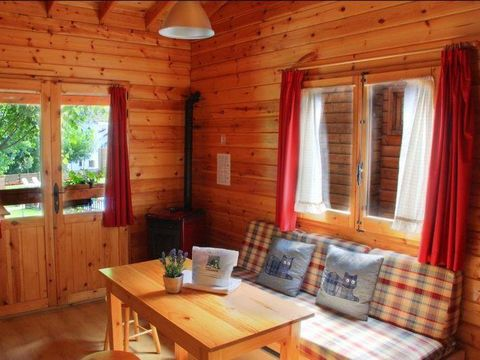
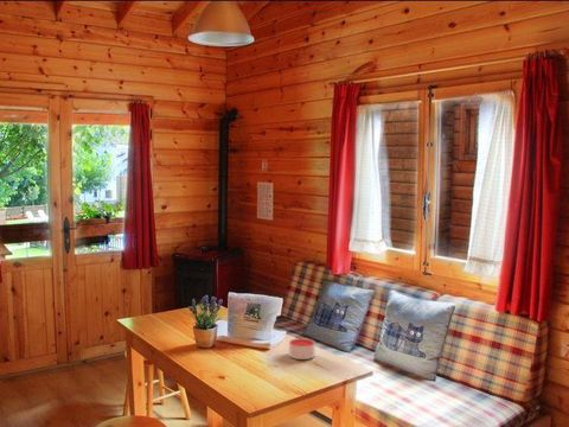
+ candle [288,337,317,361]
